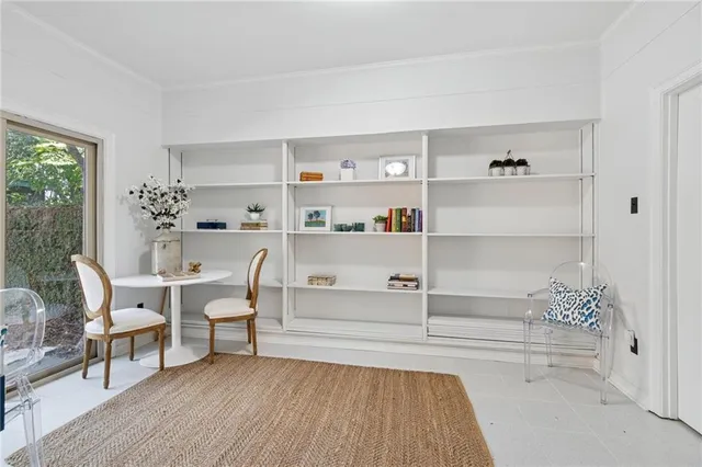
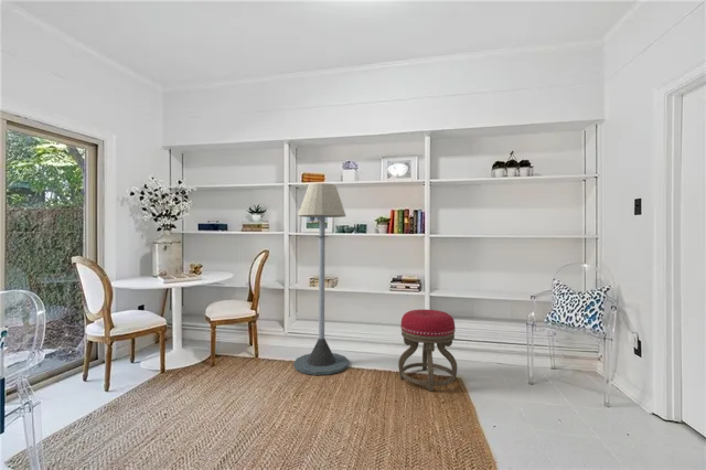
+ floor lamp [292,182,350,376]
+ stool [397,309,458,392]
